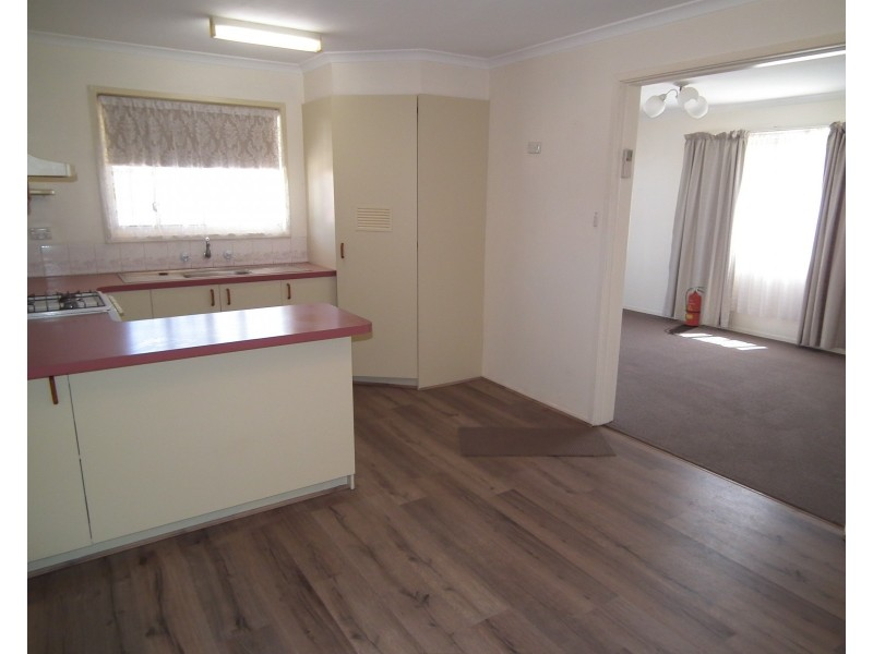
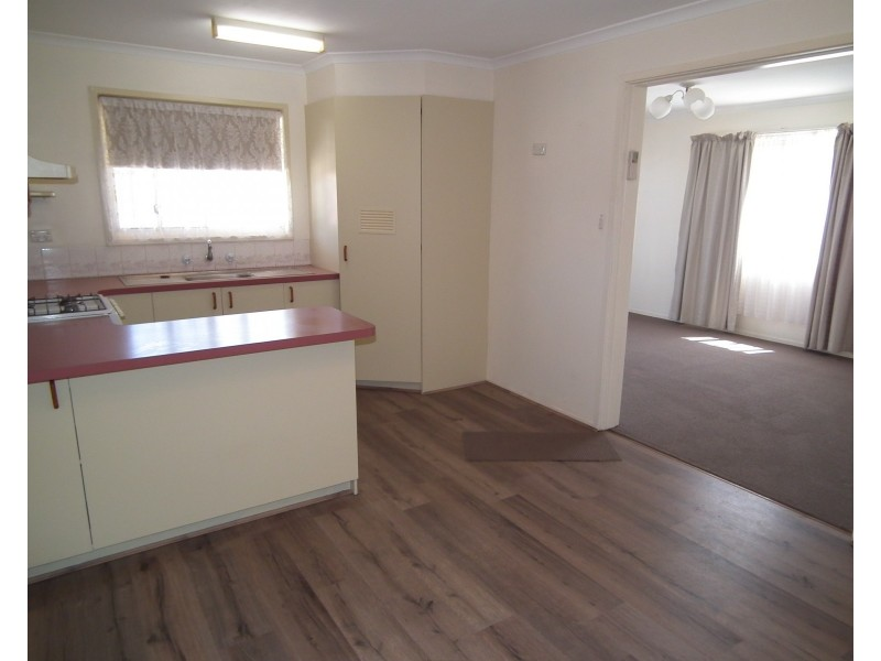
- fire extinguisher [684,286,706,327]
